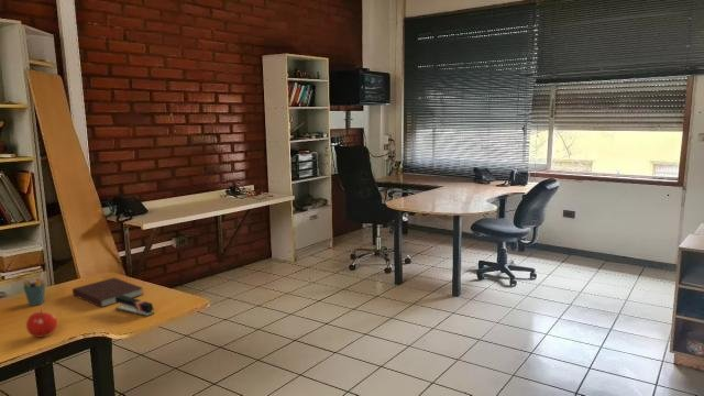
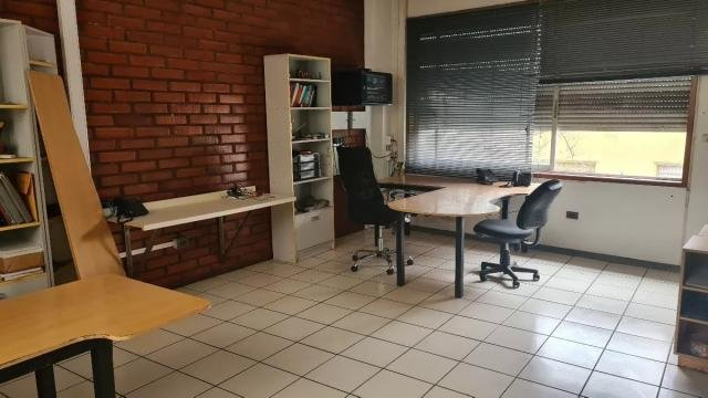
- pen holder [22,271,46,307]
- fruit [25,309,58,339]
- stapler [114,295,155,318]
- notebook [72,276,145,308]
